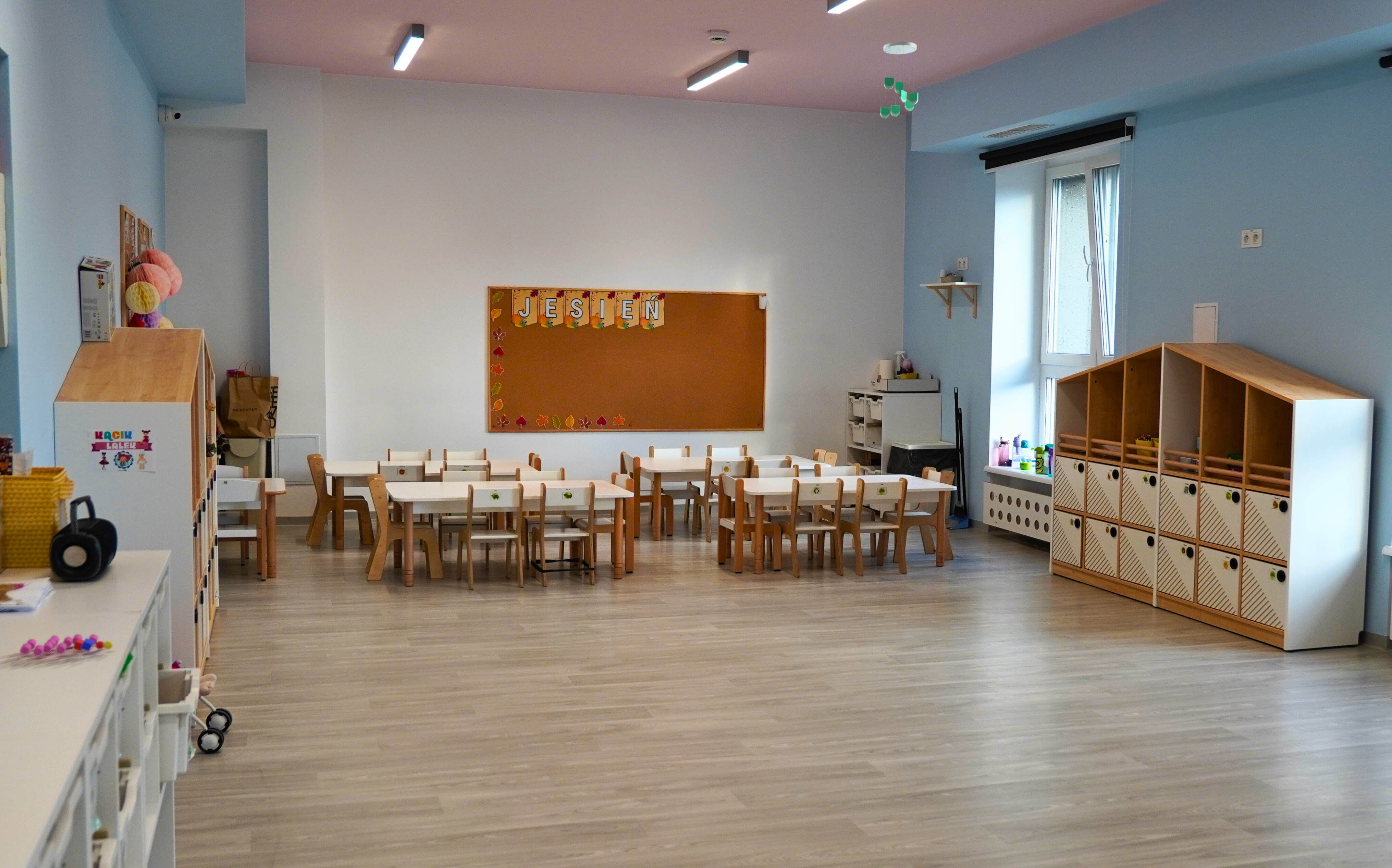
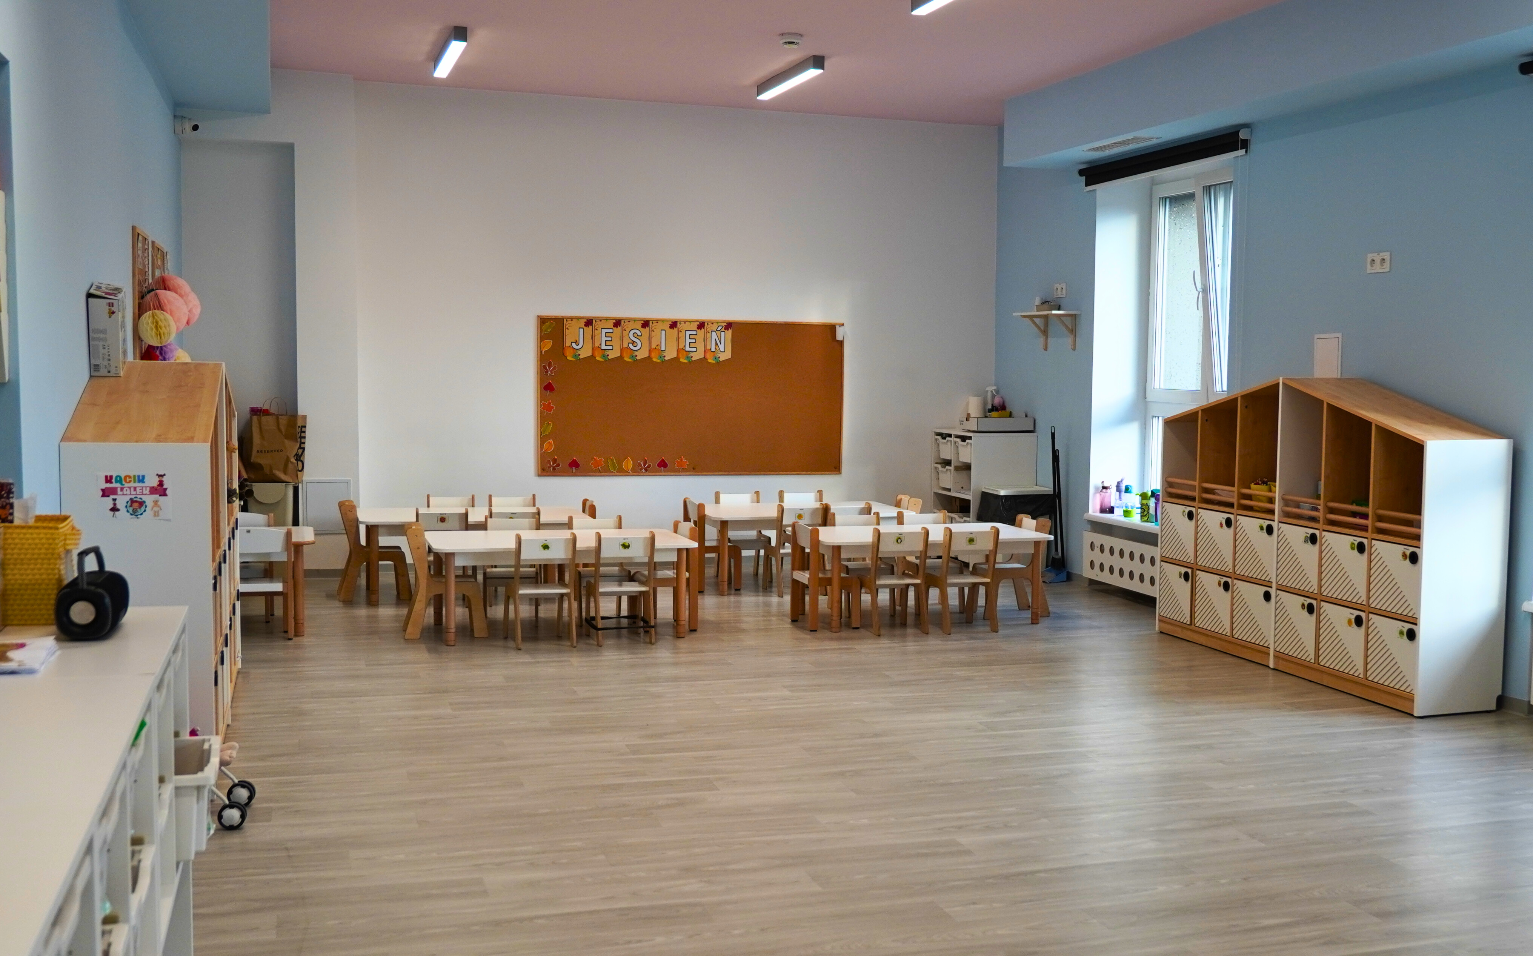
- toy blocks [20,634,113,657]
- ceiling mobile [880,41,919,119]
